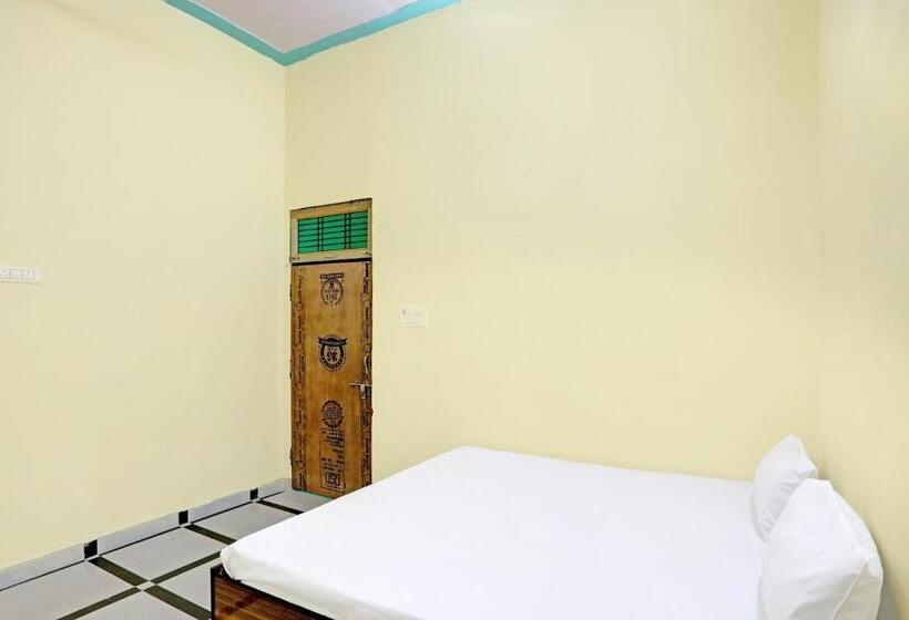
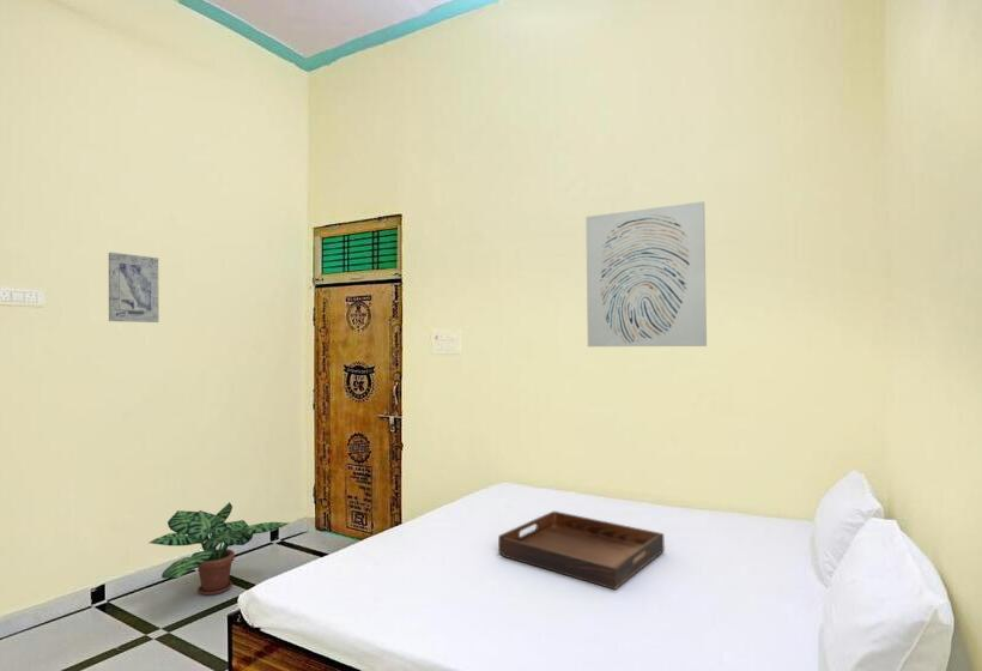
+ wall art [584,200,708,347]
+ serving tray [497,510,666,591]
+ wall art [108,252,160,324]
+ potted plant [148,501,291,597]
